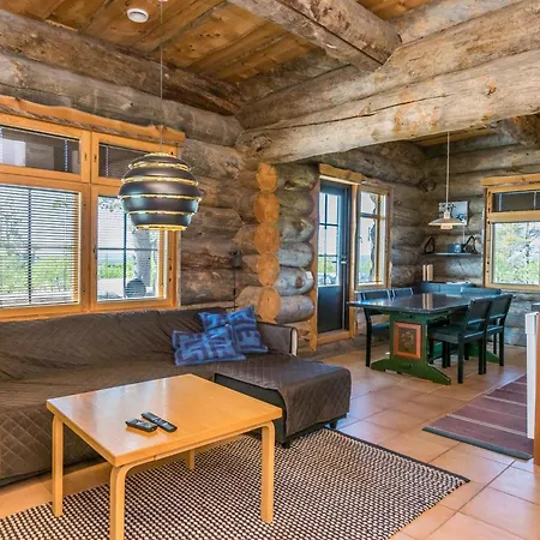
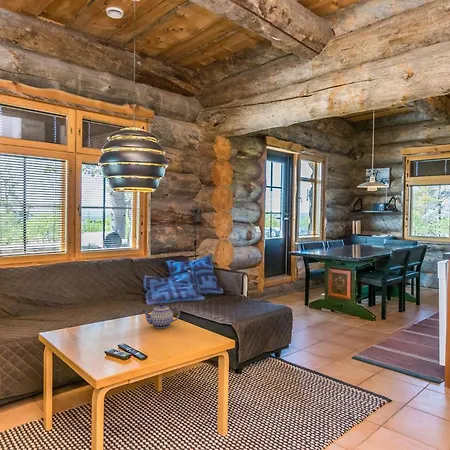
+ teapot [142,303,181,329]
